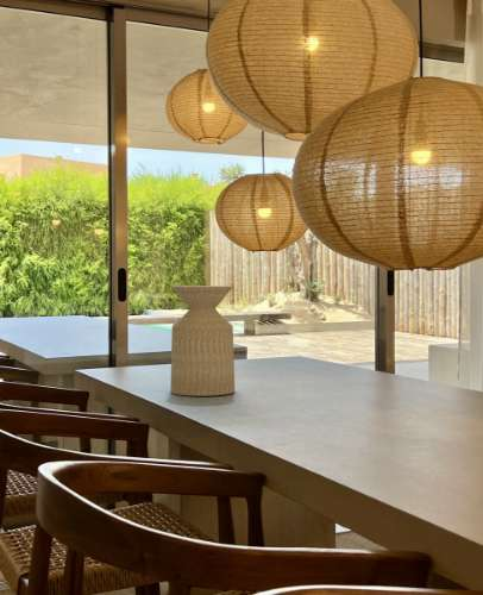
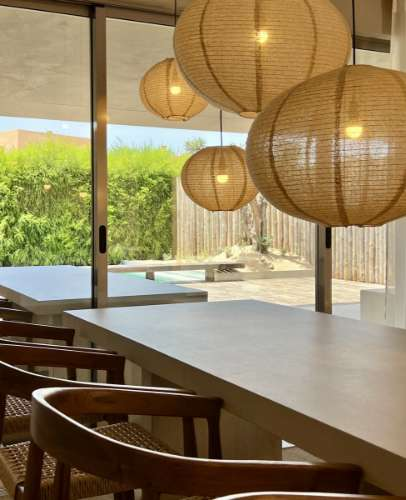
- side table [169,284,236,397]
